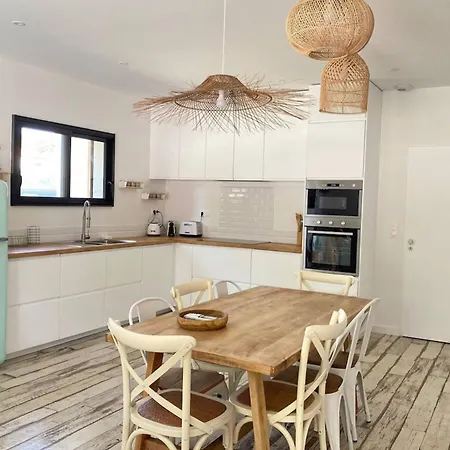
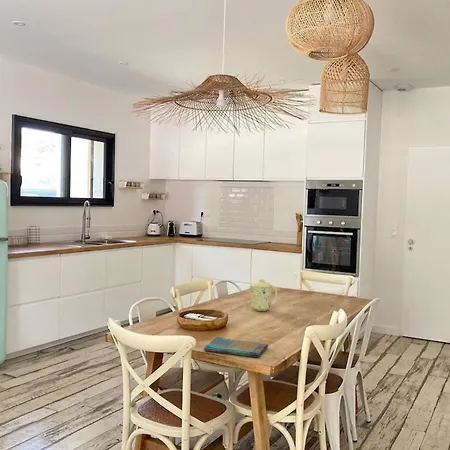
+ dish towel [203,336,269,358]
+ mug [248,278,278,312]
